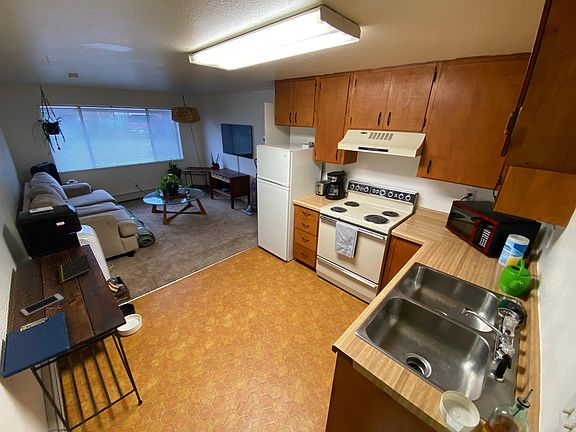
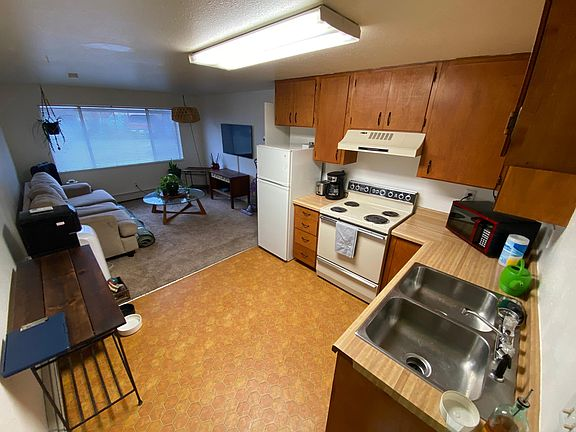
- cell phone [20,293,65,317]
- notepad [57,254,92,284]
